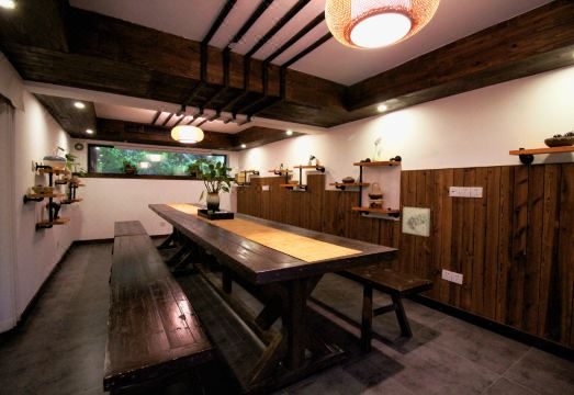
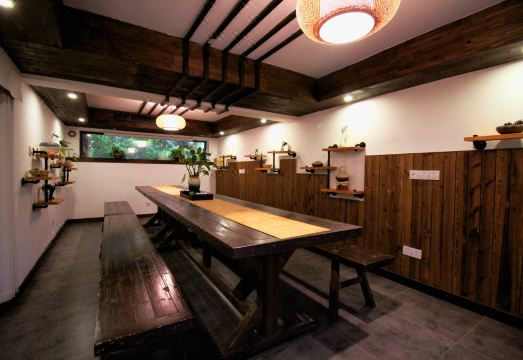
- wall art [402,206,431,237]
